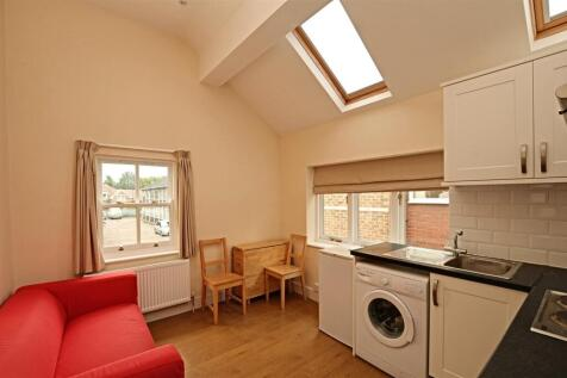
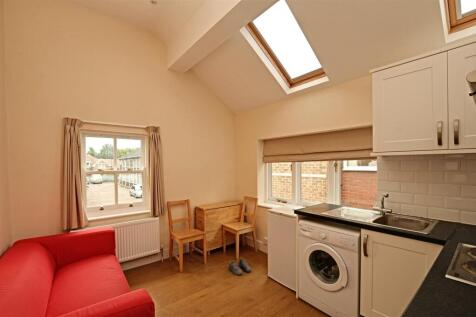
+ shoe [228,257,252,276]
